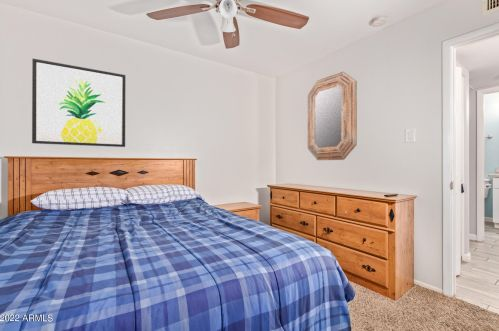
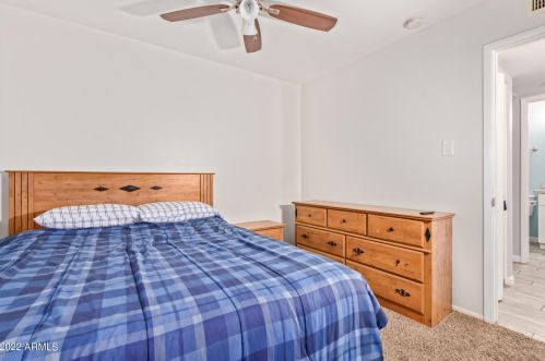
- wall art [31,57,126,148]
- home mirror [307,71,358,161]
